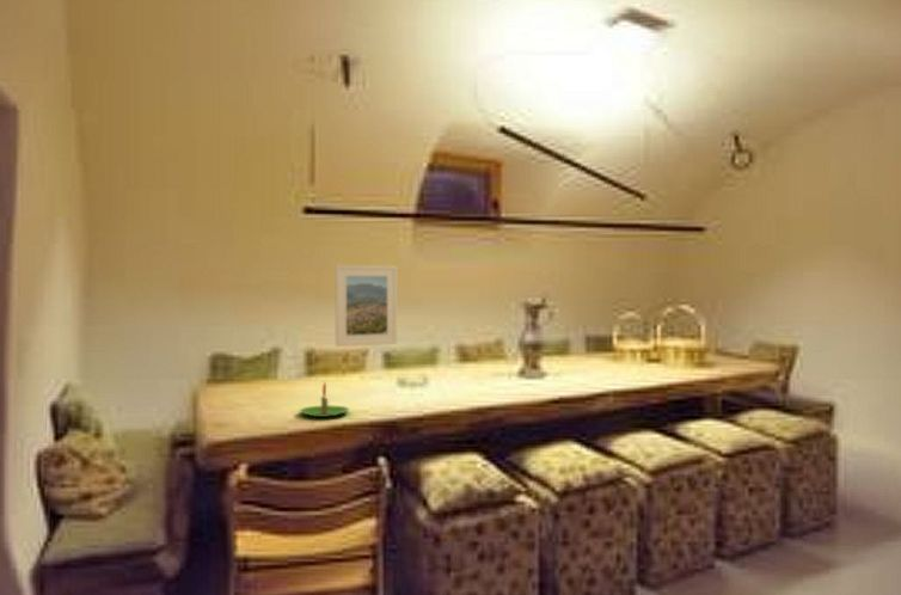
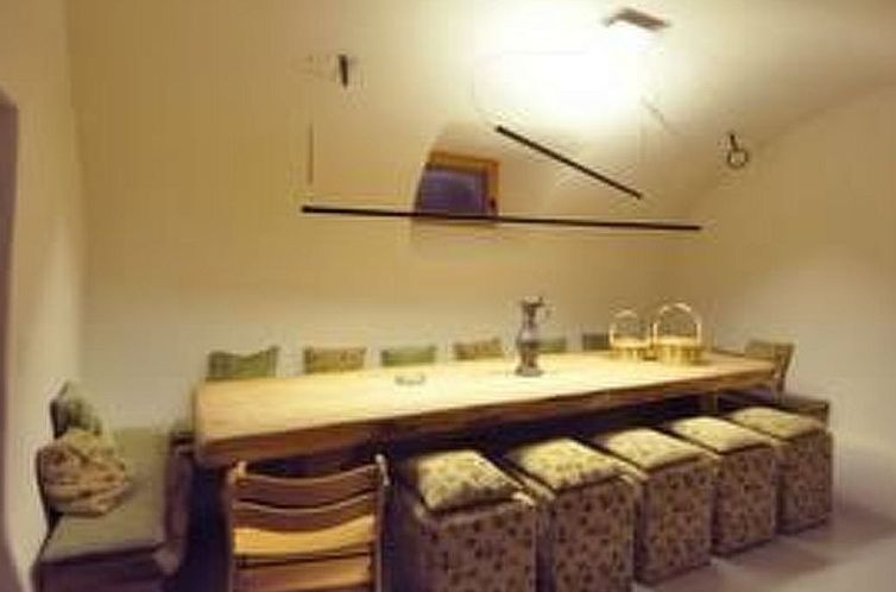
- candle [299,381,350,418]
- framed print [335,264,398,348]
